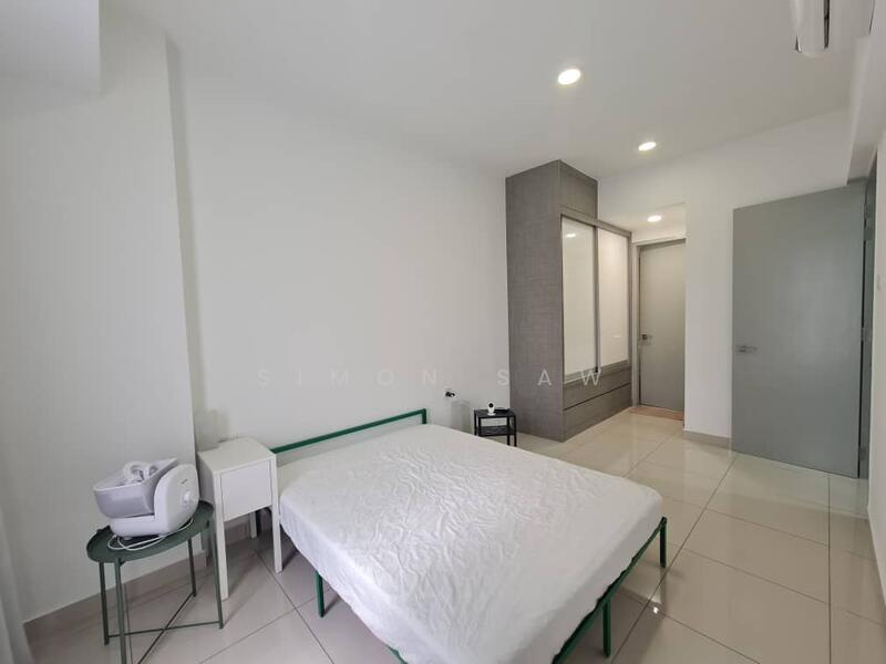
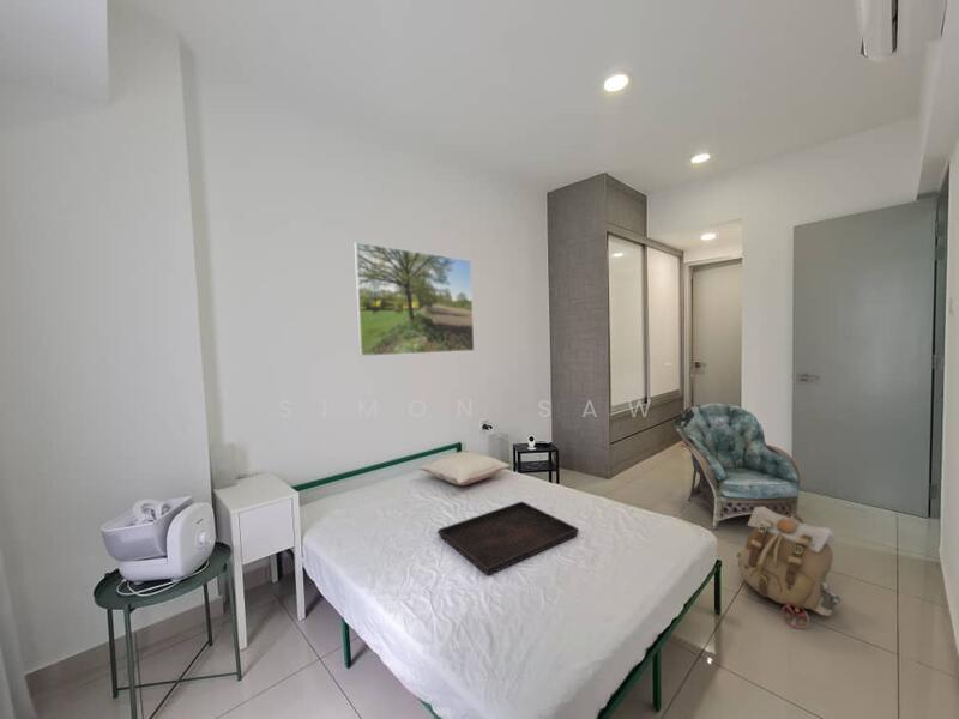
+ armchair [674,401,802,531]
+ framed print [352,241,475,357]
+ backpack [735,507,842,630]
+ pillow [417,449,512,487]
+ serving tray [436,501,580,576]
